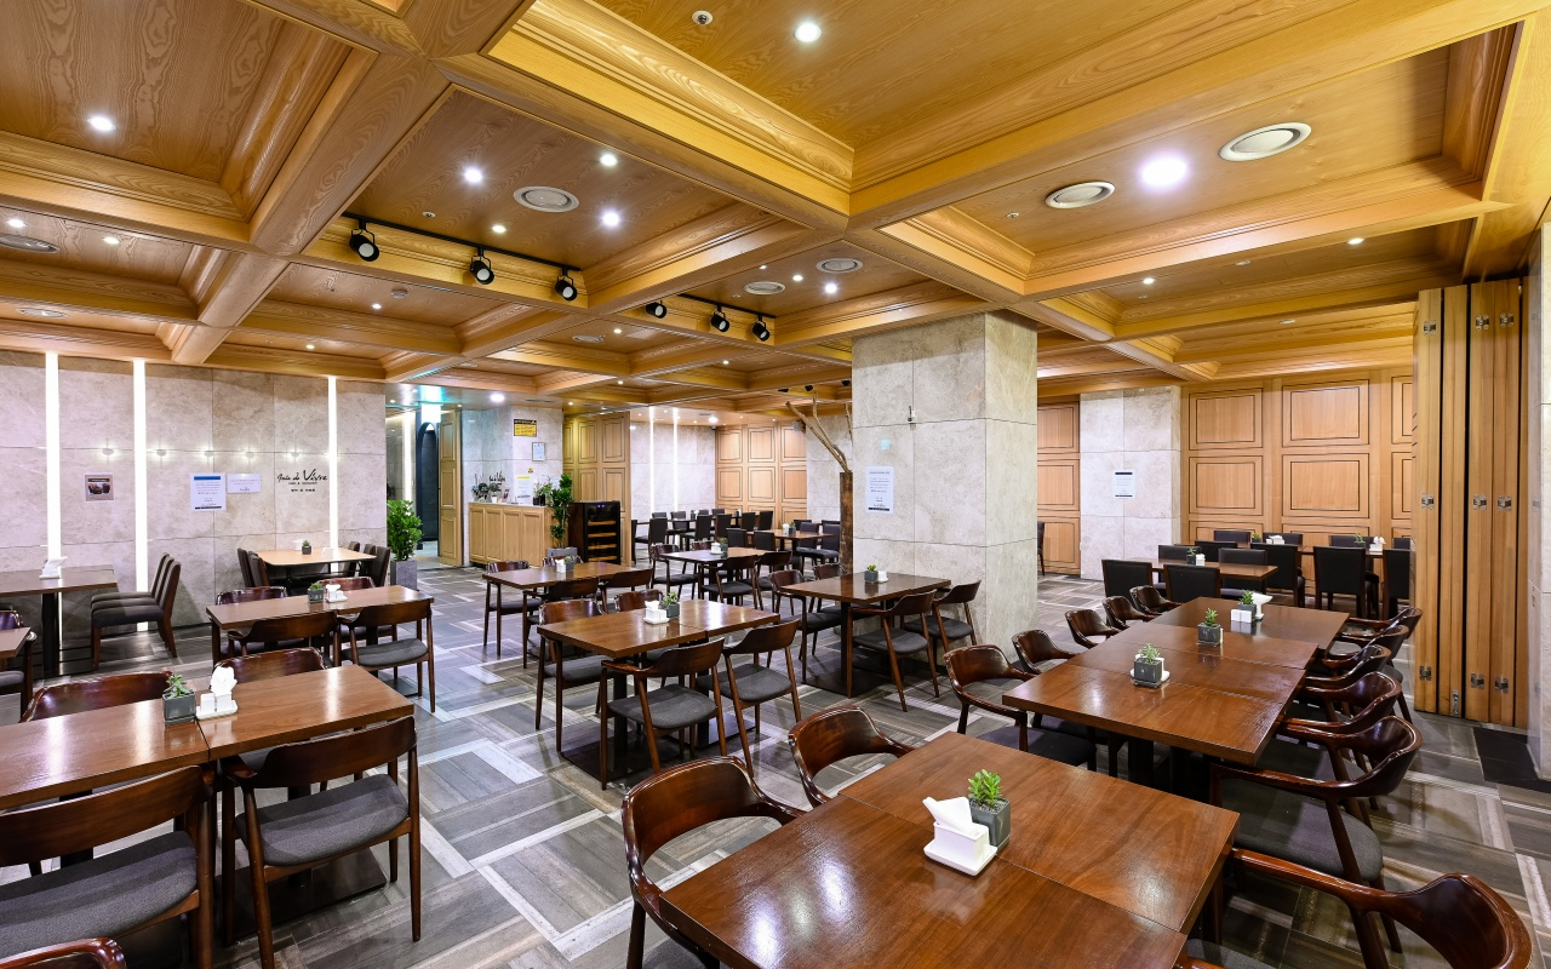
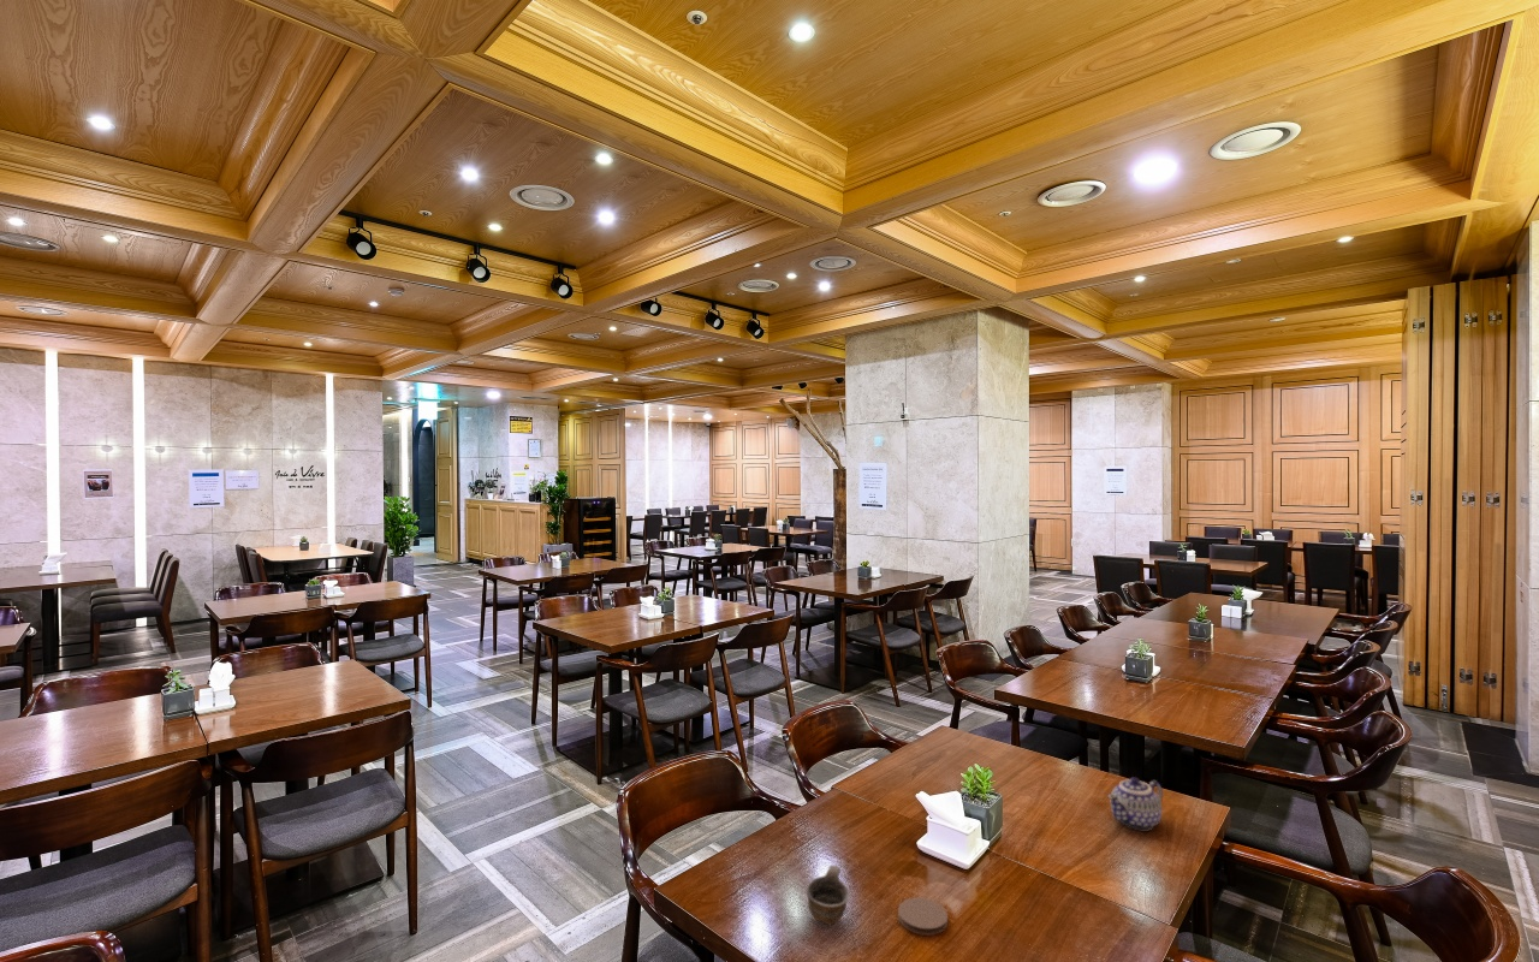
+ cup [806,863,850,926]
+ coaster [897,896,949,937]
+ teapot [1106,776,1164,831]
